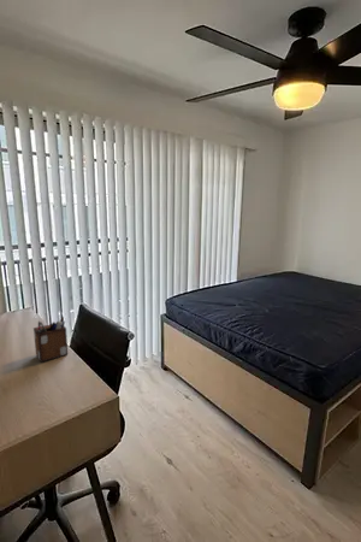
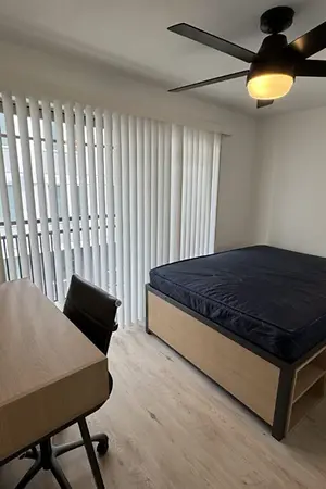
- desk organizer [32,316,69,364]
